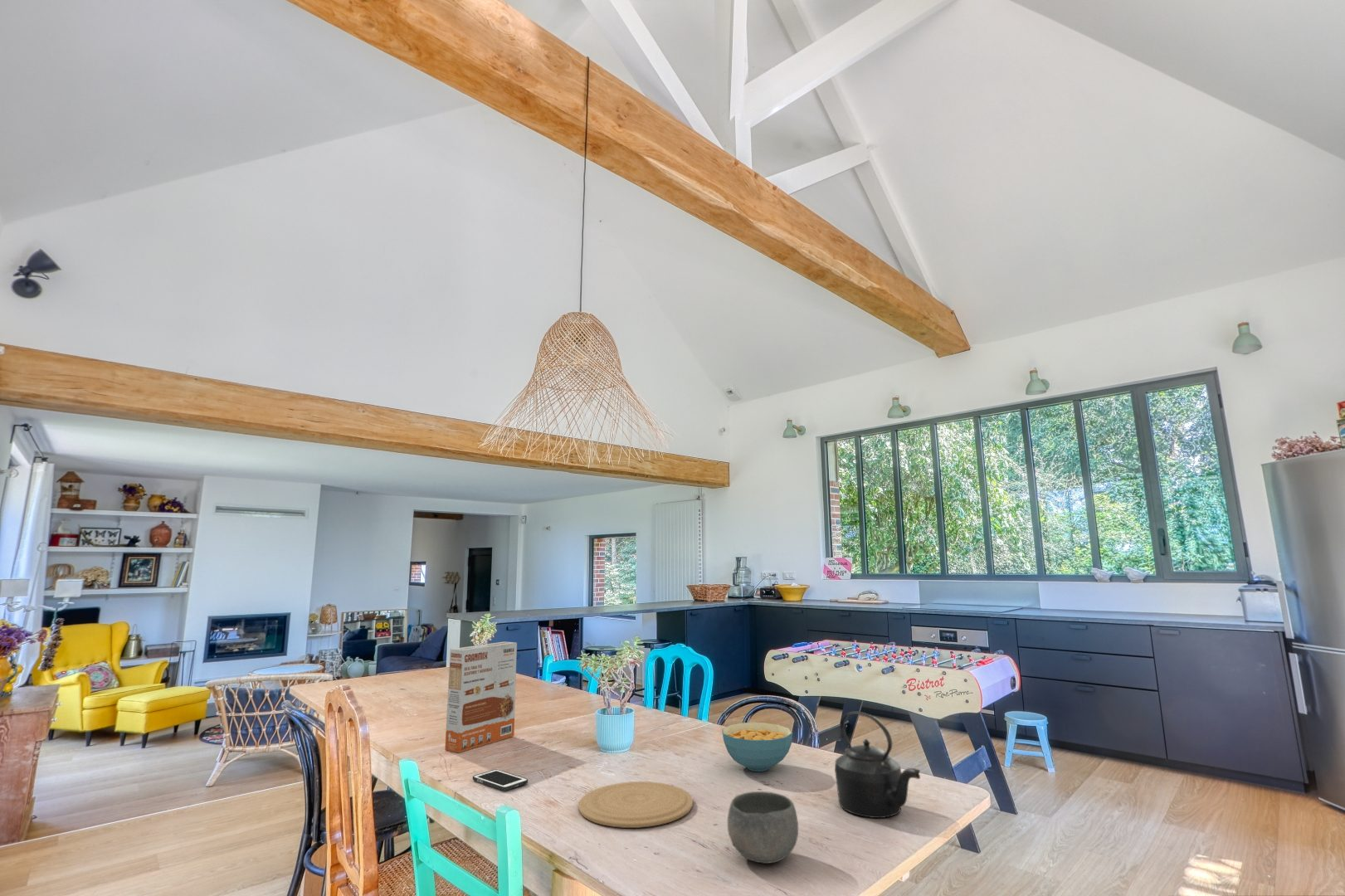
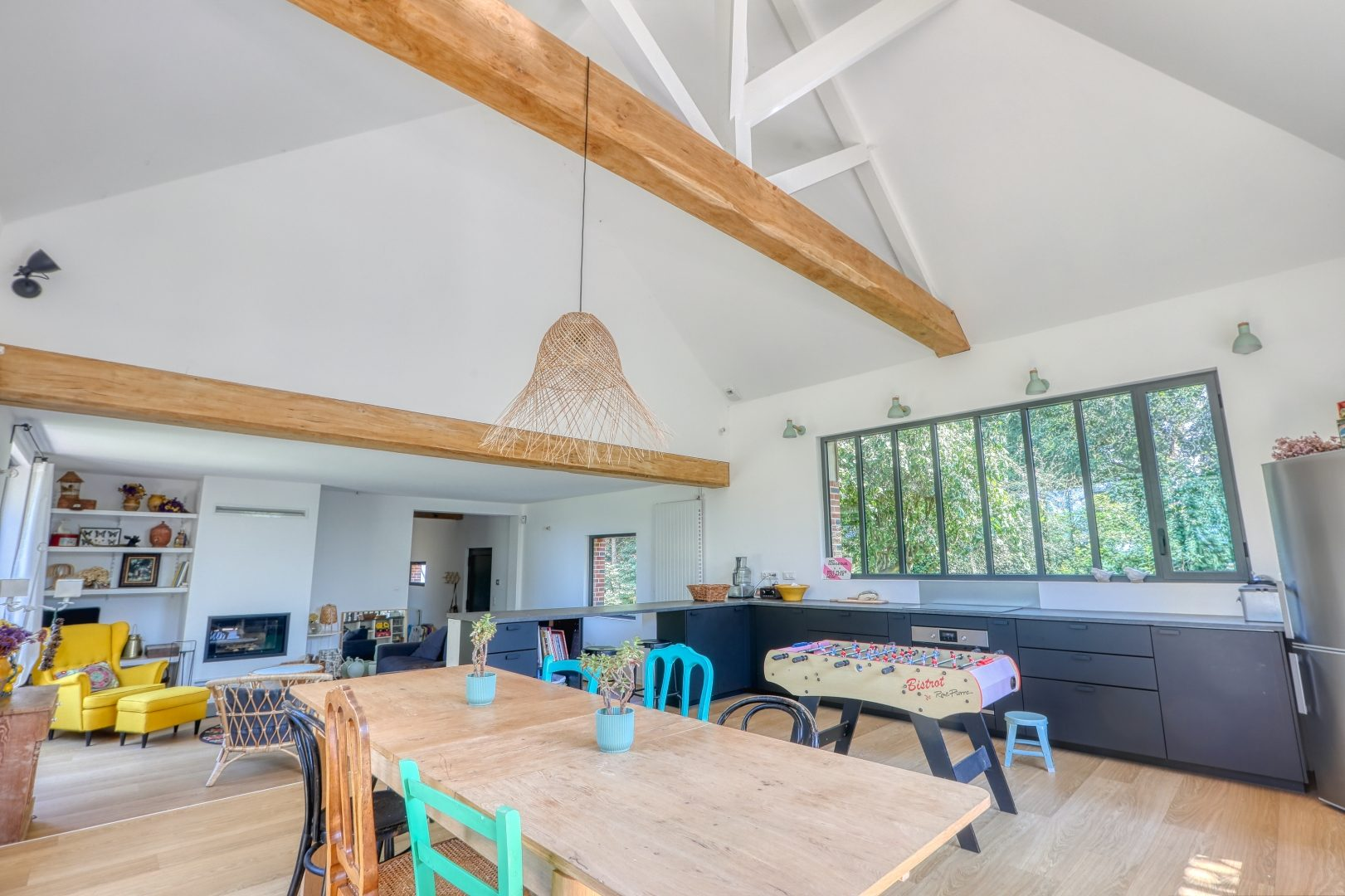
- kettle [834,710,921,819]
- plate [577,781,694,829]
- cell phone [472,768,529,791]
- cereal box [444,641,518,753]
- cereal bowl [721,722,793,772]
- bowl [727,791,799,864]
